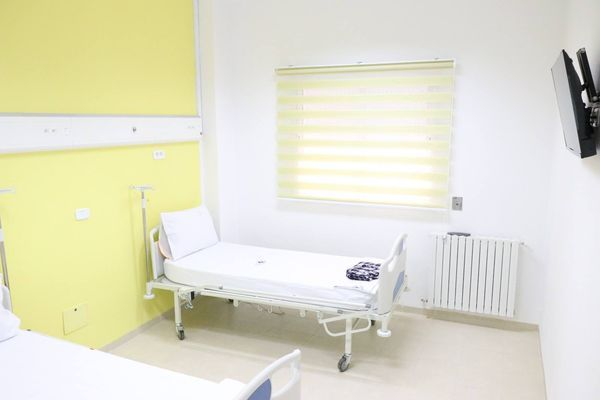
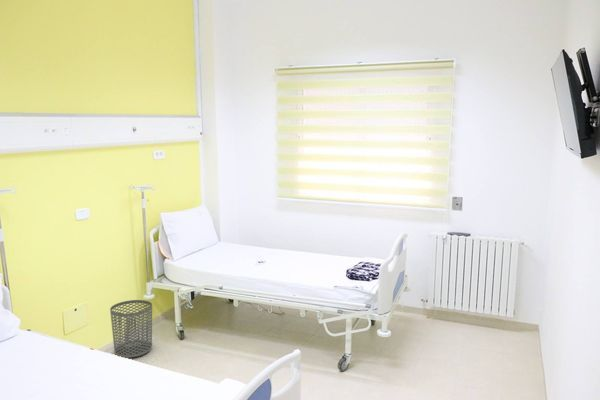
+ waste bin [109,299,153,359]
